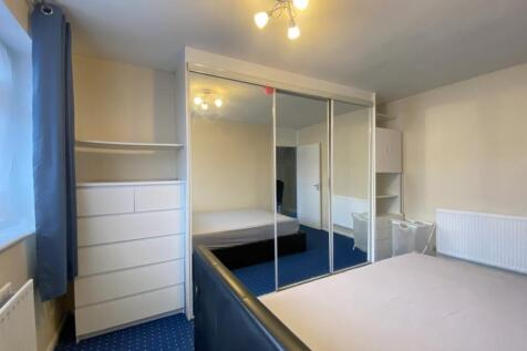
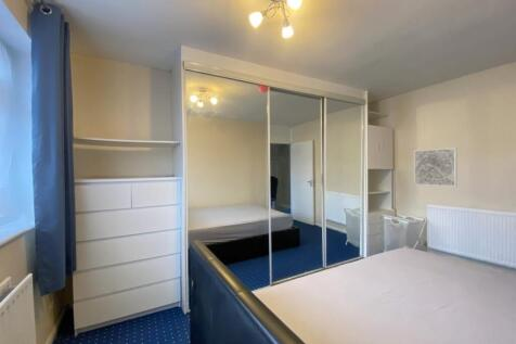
+ wall art [413,146,459,188]
